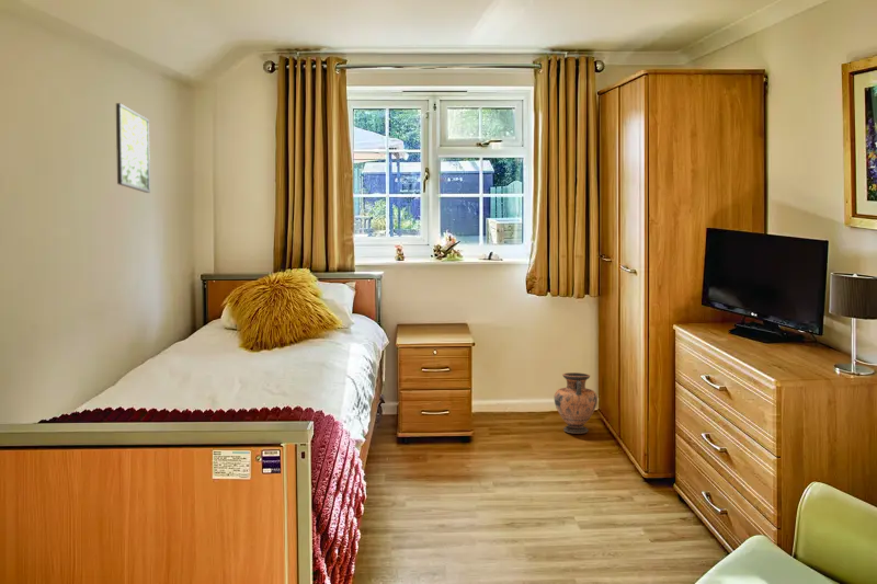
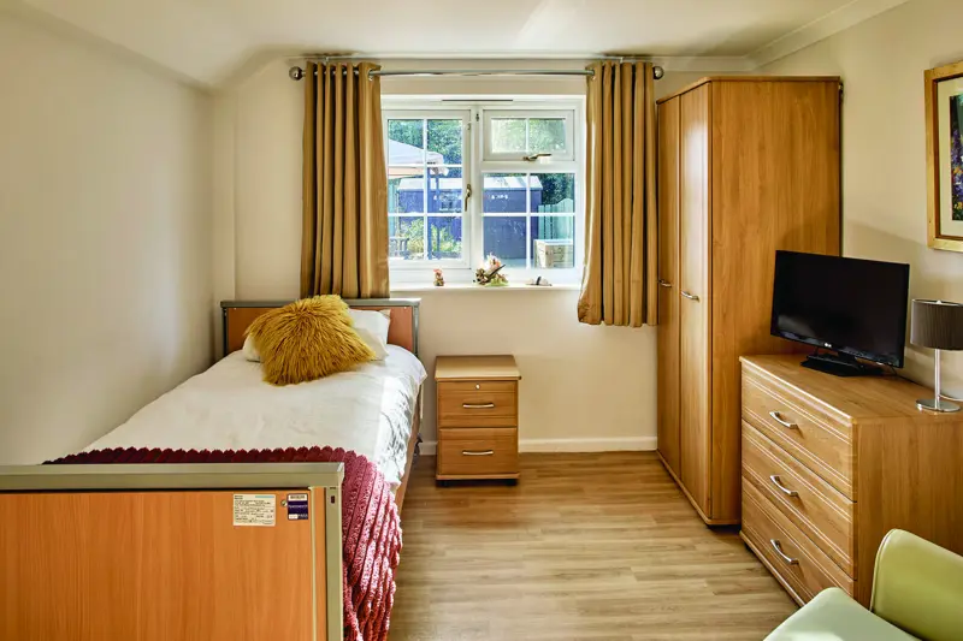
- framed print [115,102,151,194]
- vase [554,371,599,435]
